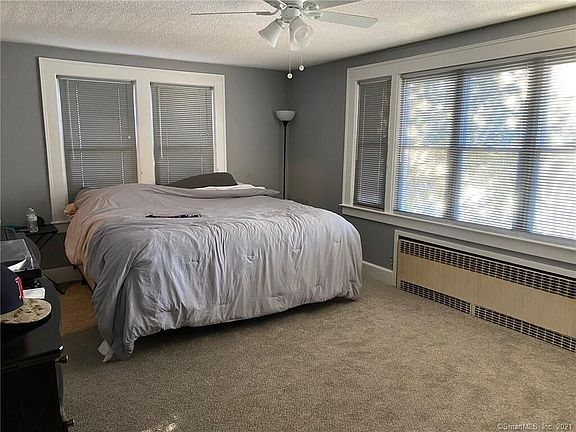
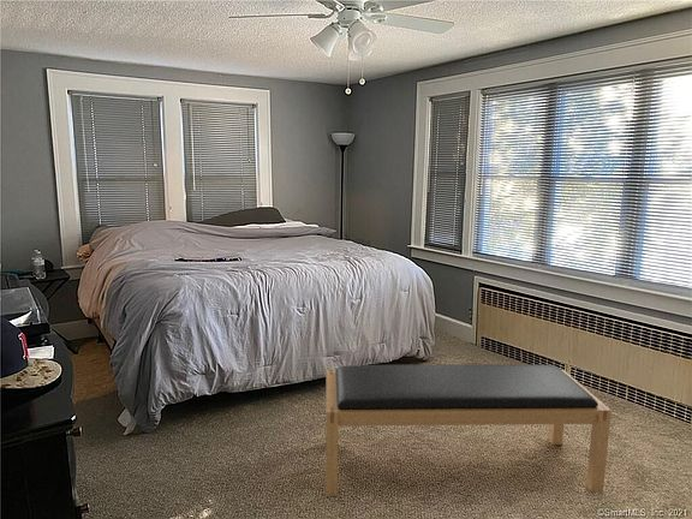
+ bench [324,363,613,497]
